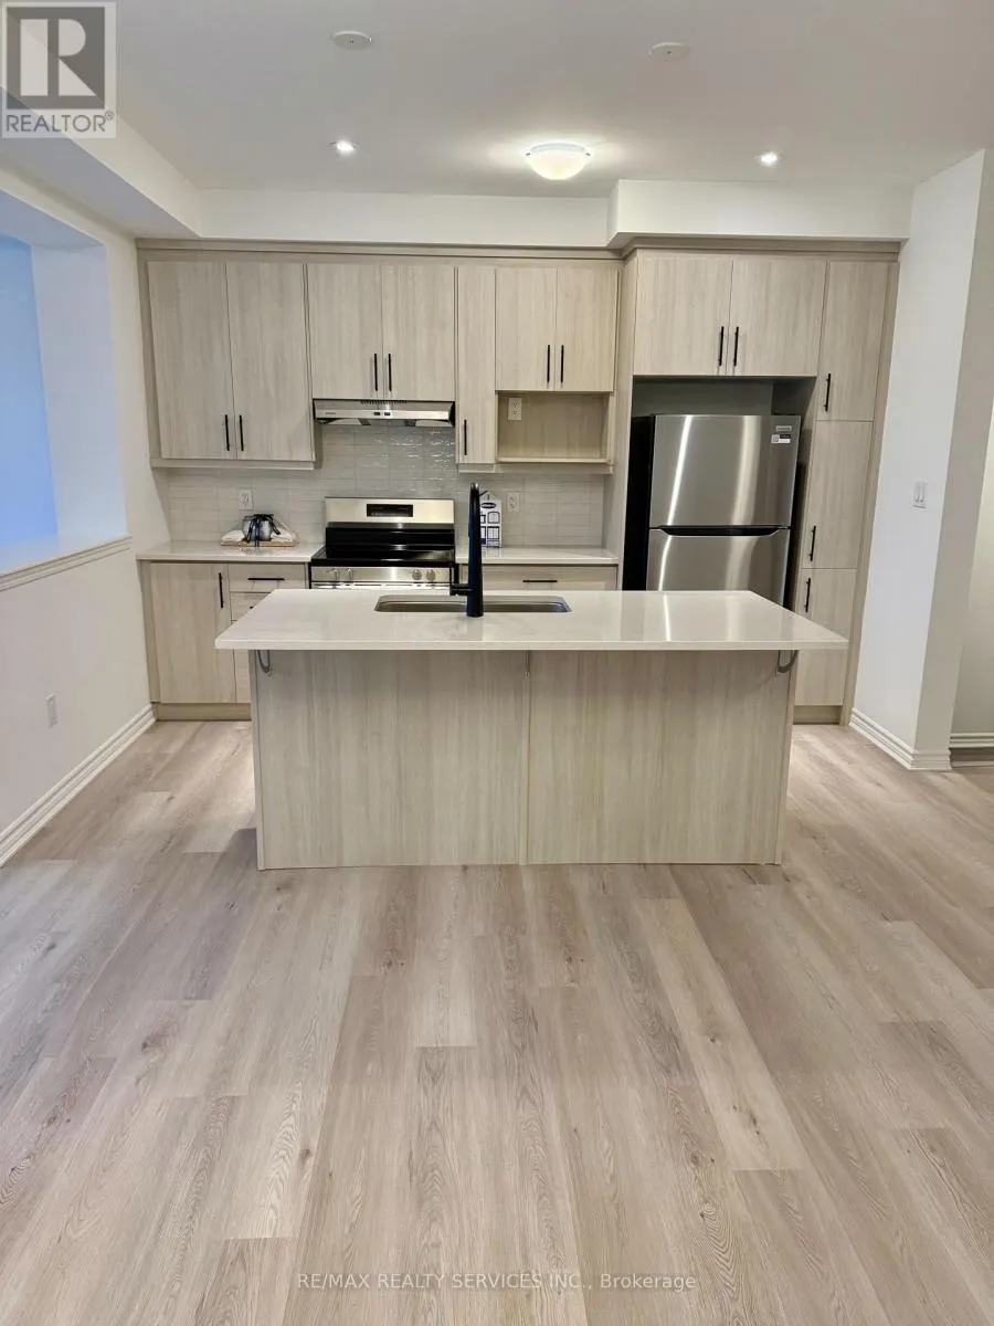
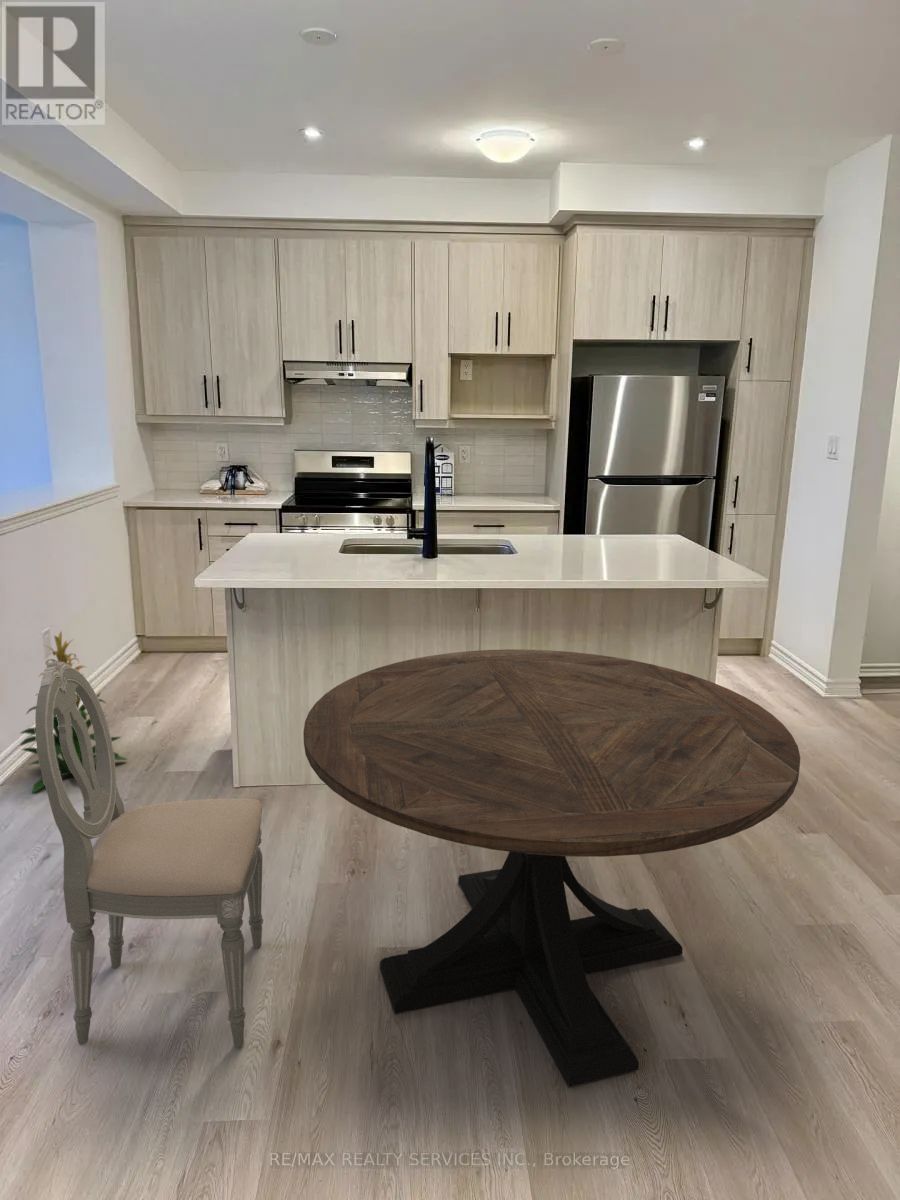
+ dining chair [34,661,264,1049]
+ indoor plant [19,630,129,794]
+ round table [302,648,801,1088]
